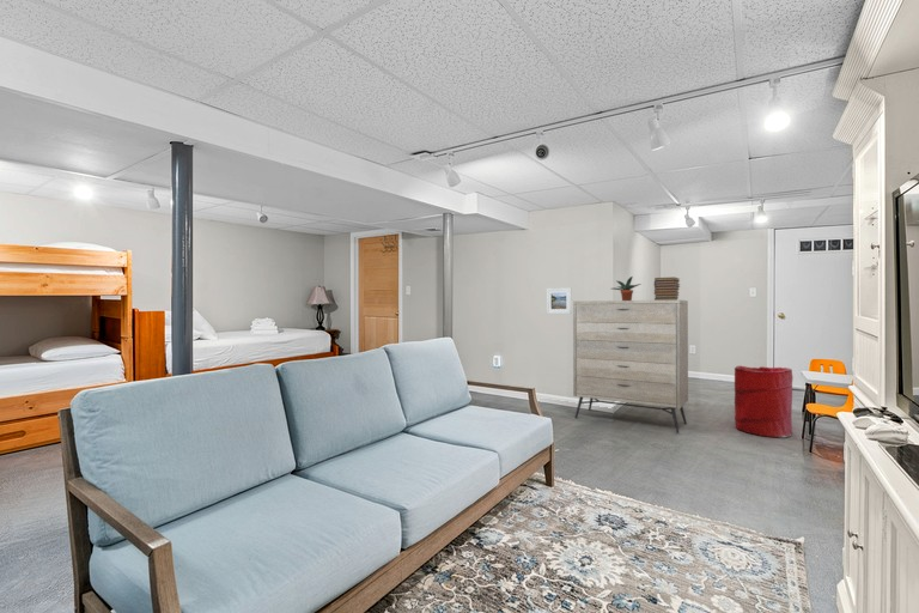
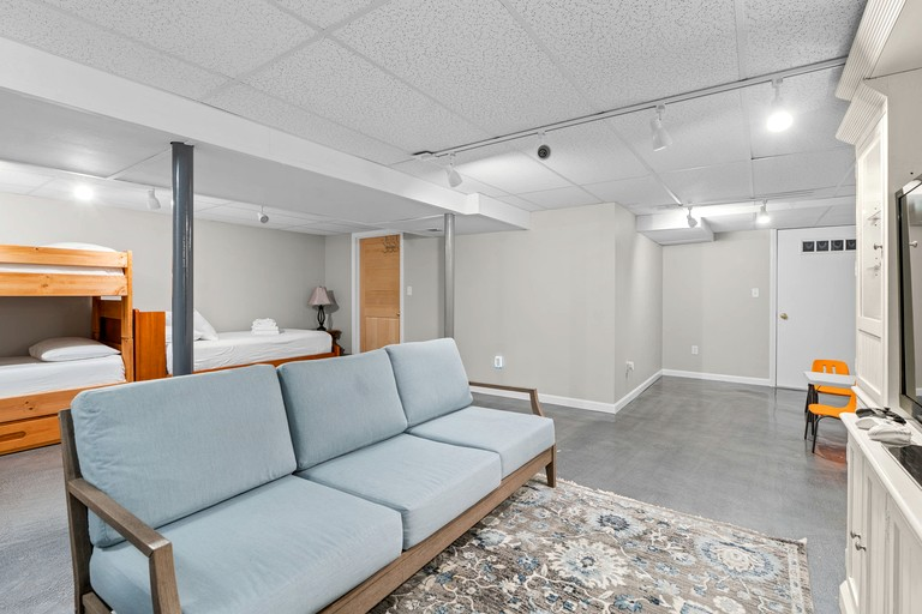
- book stack [653,277,681,301]
- laundry hamper [734,365,795,438]
- dresser [572,299,689,435]
- potted plant [611,275,643,301]
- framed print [546,286,573,315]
